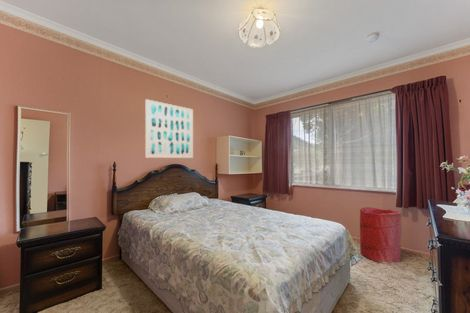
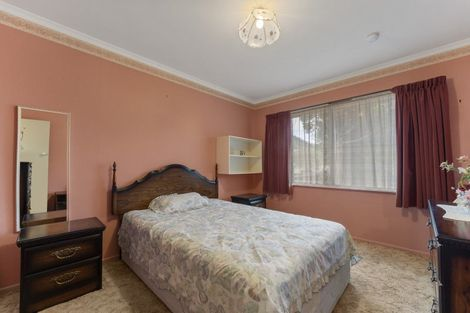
- laundry hamper [359,206,402,265]
- wall art [144,98,194,159]
